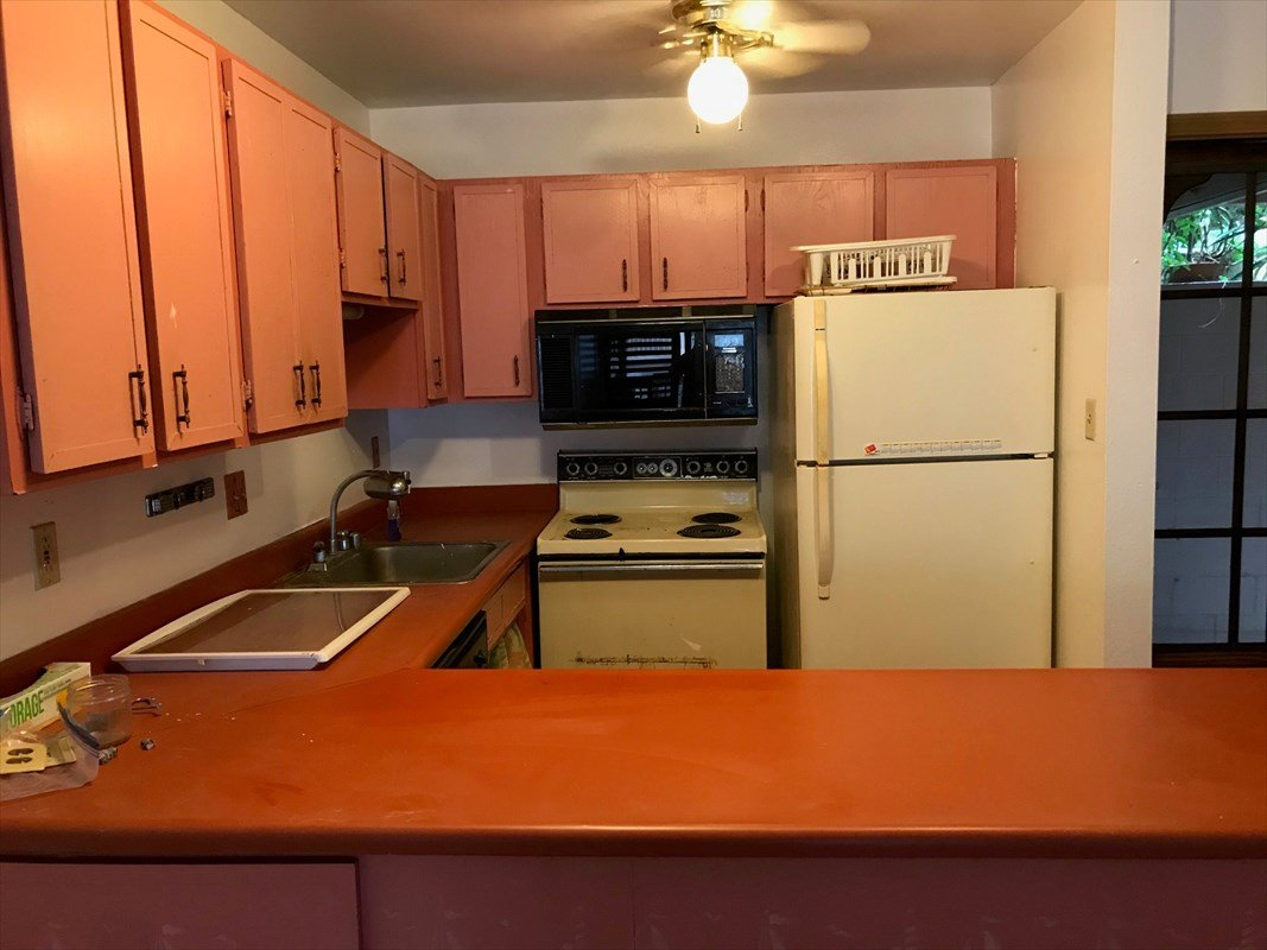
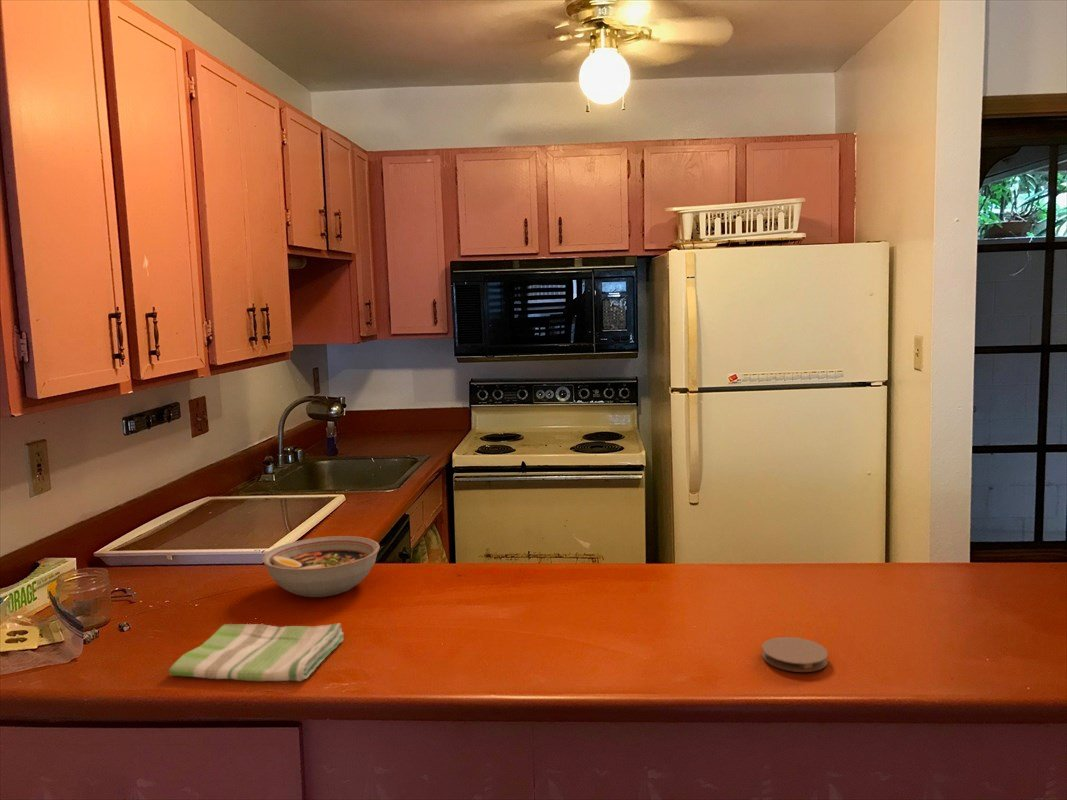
+ bowl [262,535,381,598]
+ dish towel [168,622,345,682]
+ coaster [761,636,829,673]
